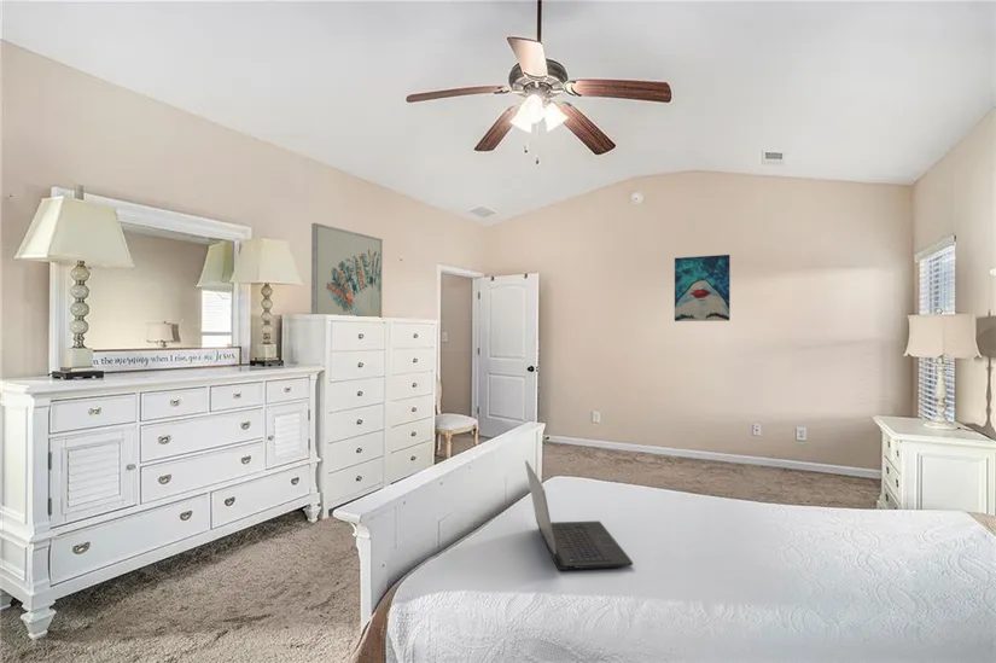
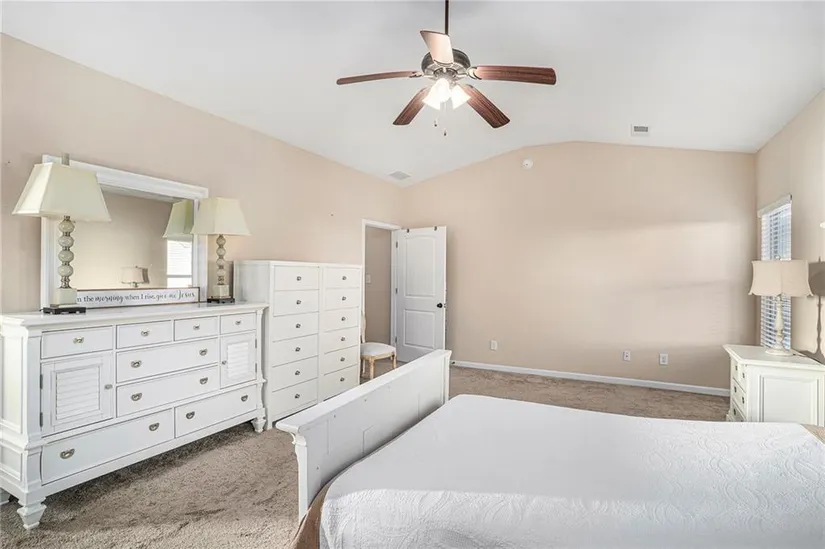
- wall art [310,222,384,319]
- laptop computer [524,459,634,571]
- wall art [674,254,732,322]
